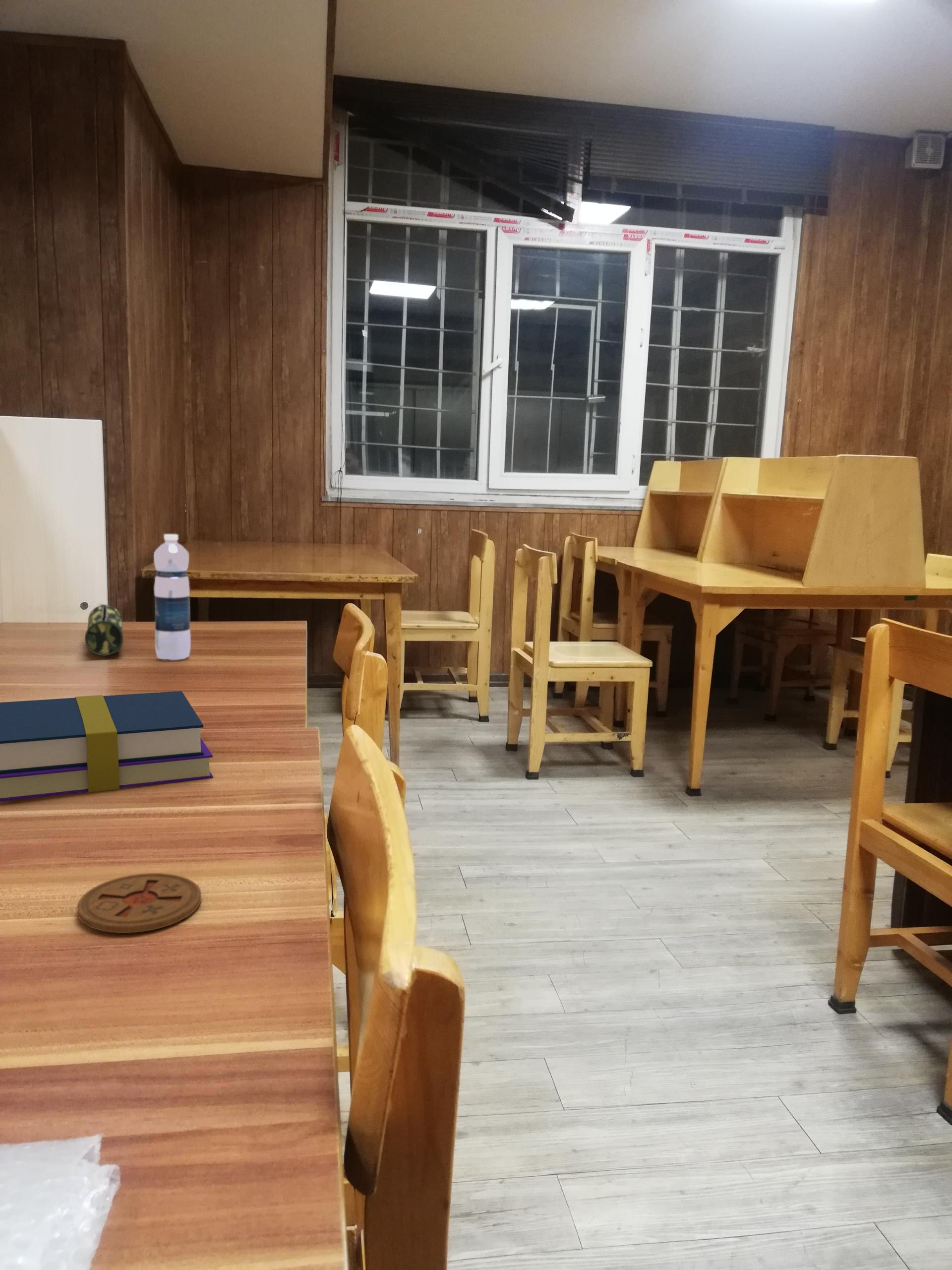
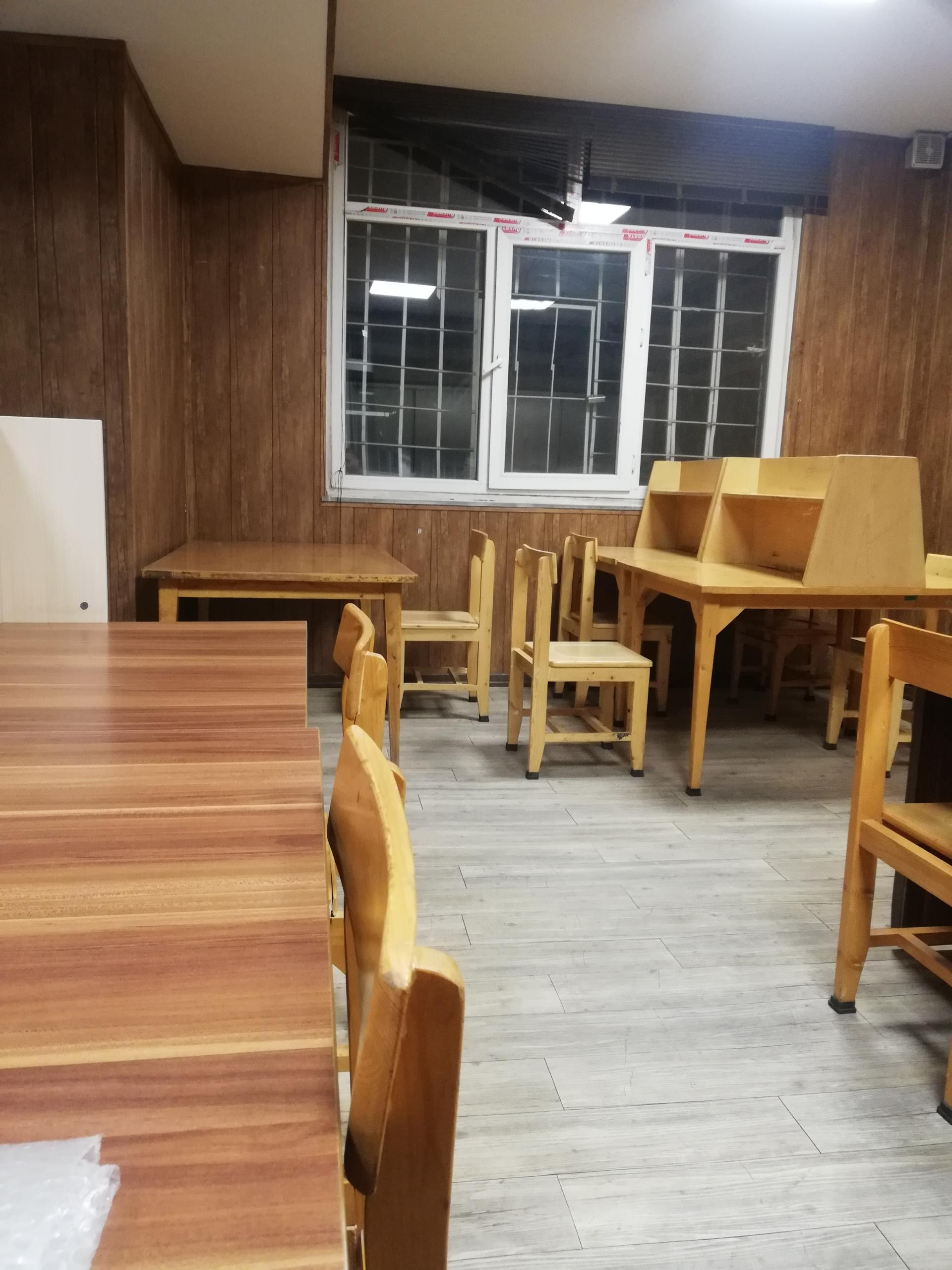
- water bottle [153,534,191,660]
- pencil case [84,604,123,656]
- coaster [76,873,202,934]
- book [0,691,213,802]
